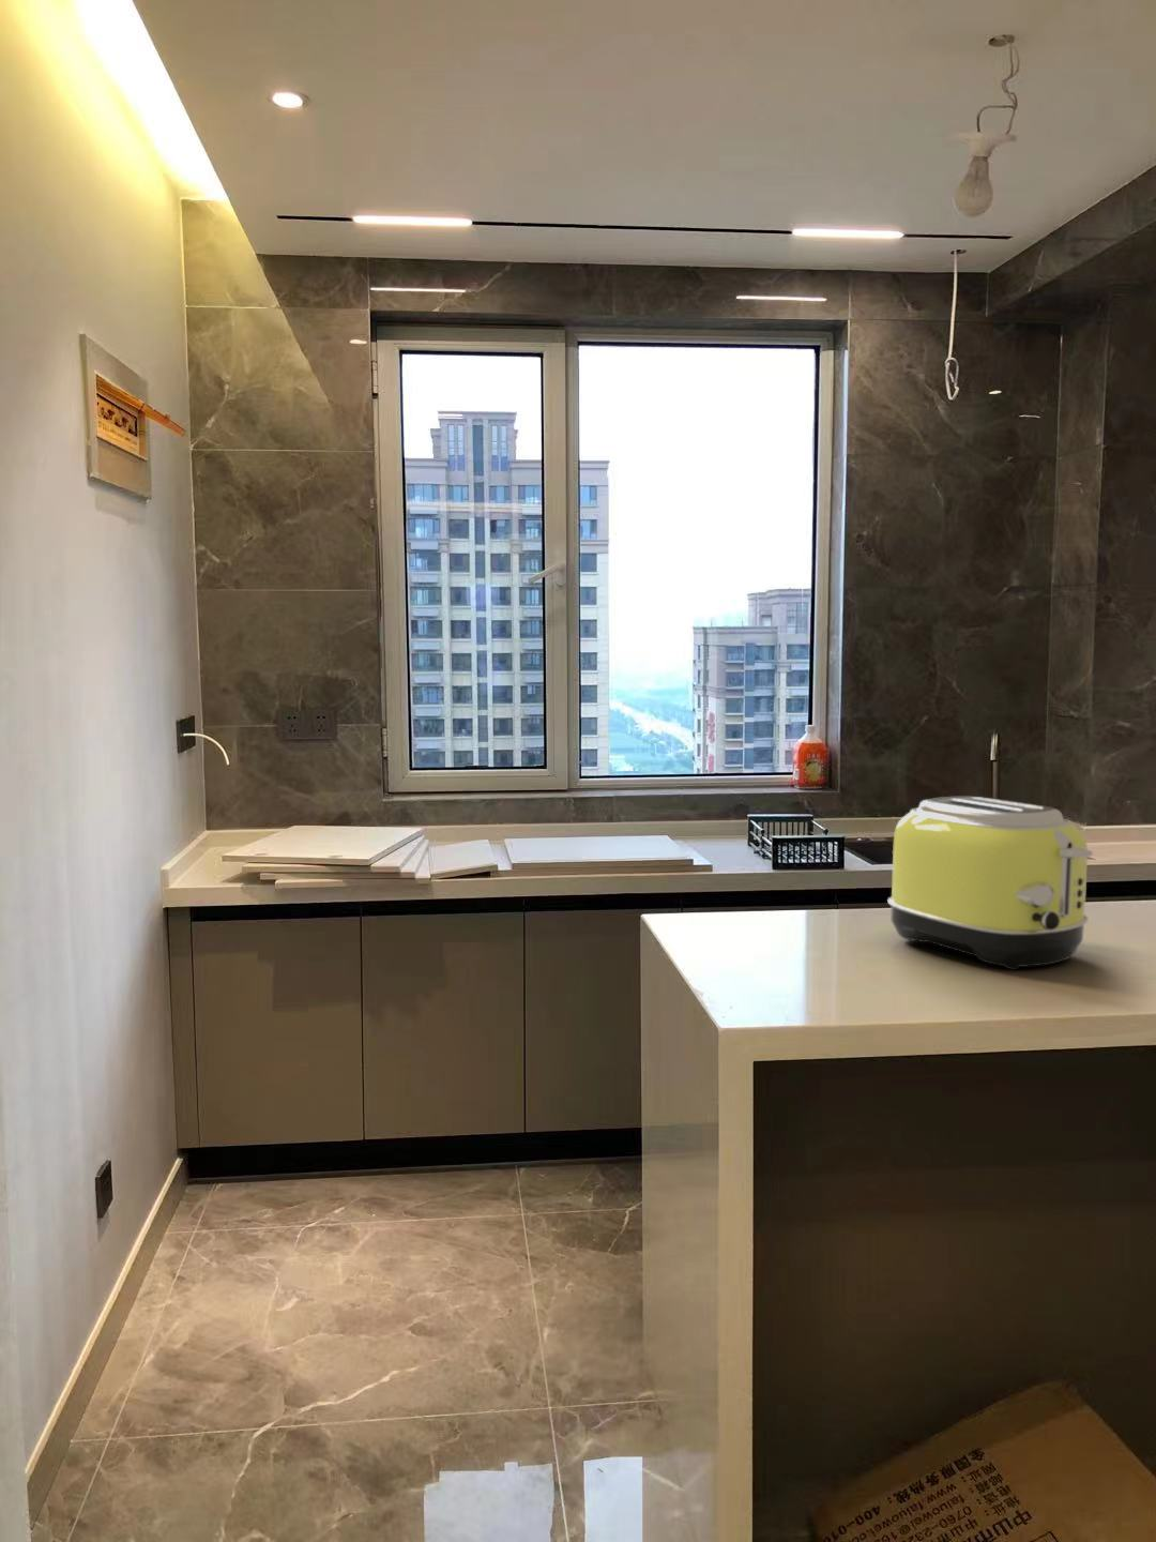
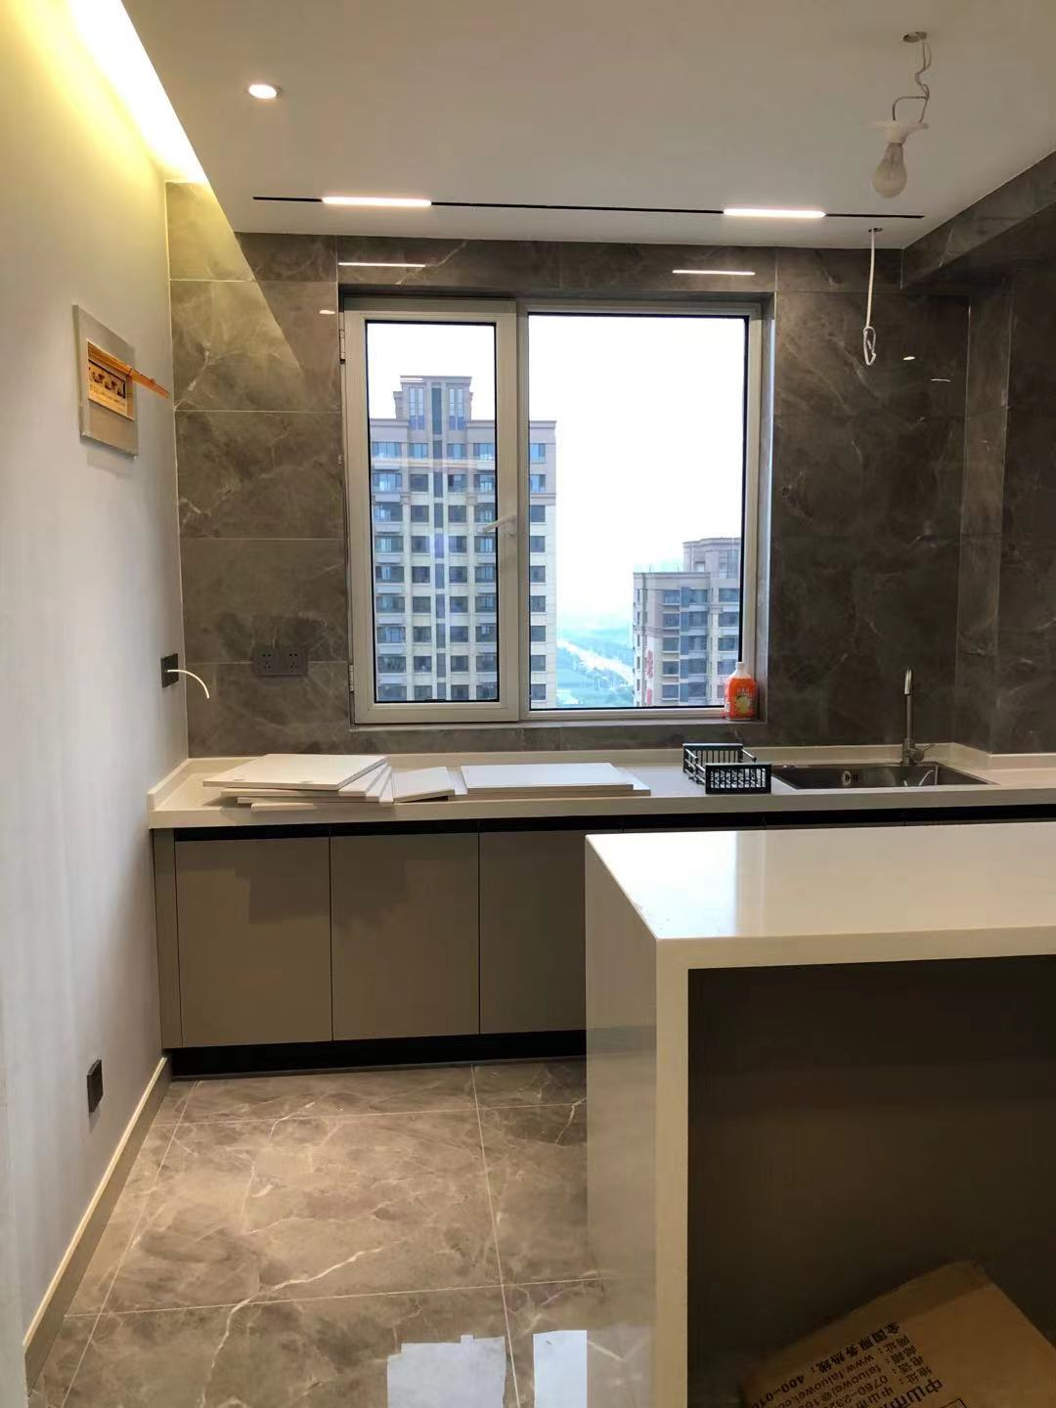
- toaster [886,794,1094,971]
